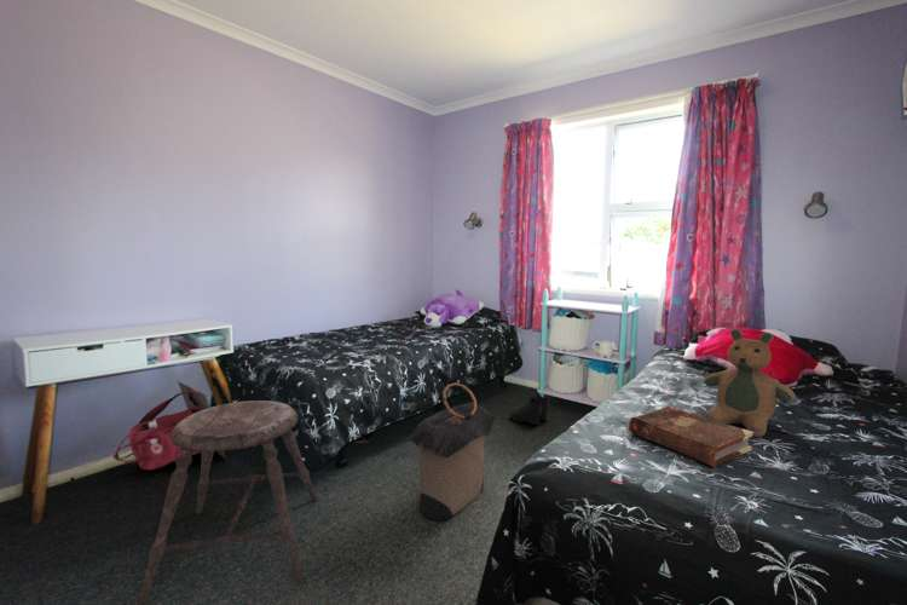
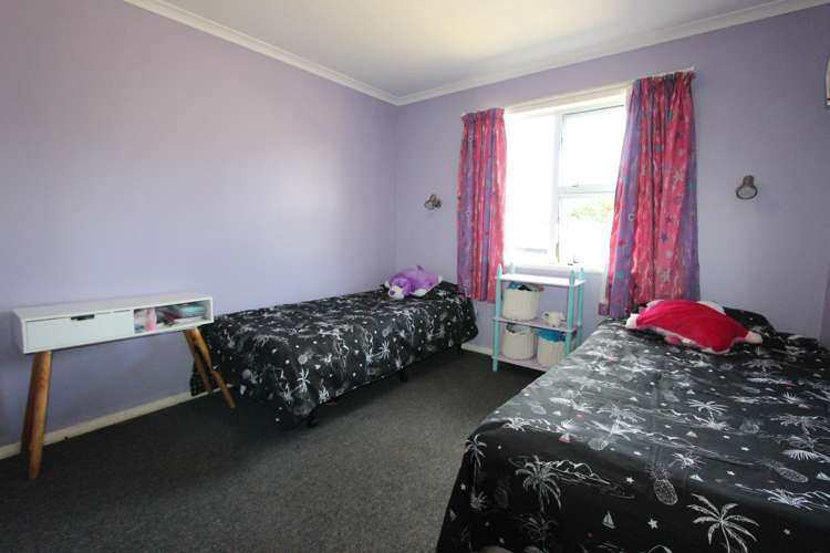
- teddy bear [703,328,797,438]
- book [628,404,753,468]
- backpack [111,380,227,471]
- stool [135,399,318,605]
- boots [509,392,550,426]
- laundry hamper [406,382,497,523]
